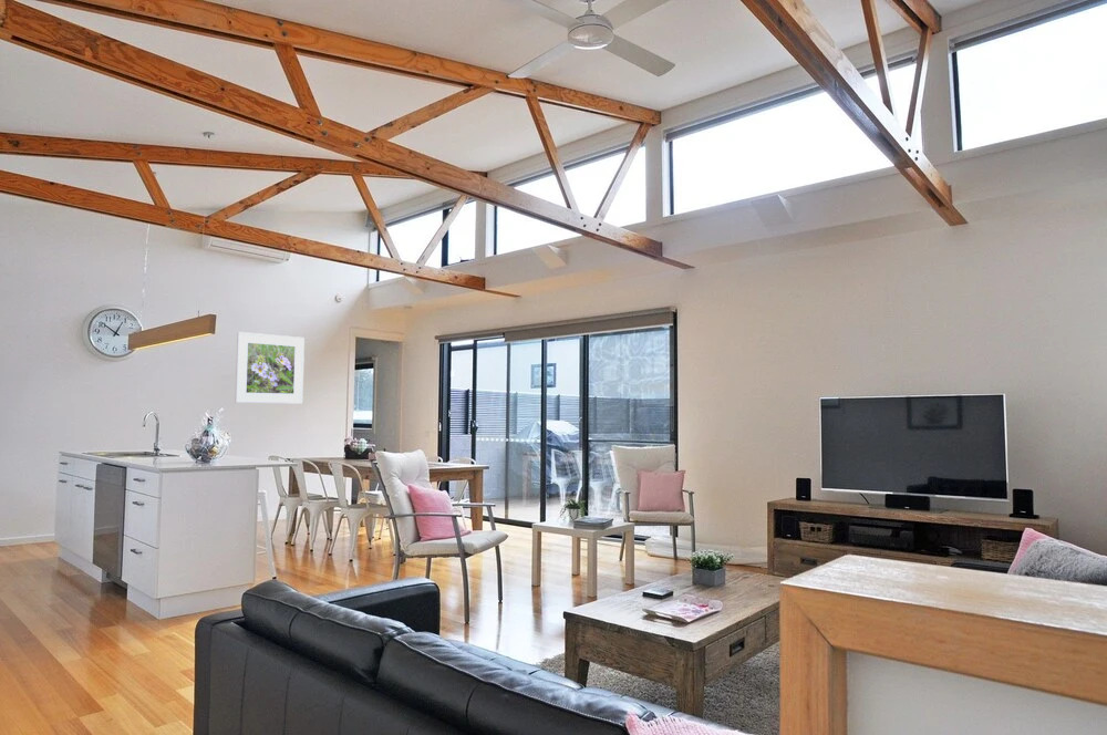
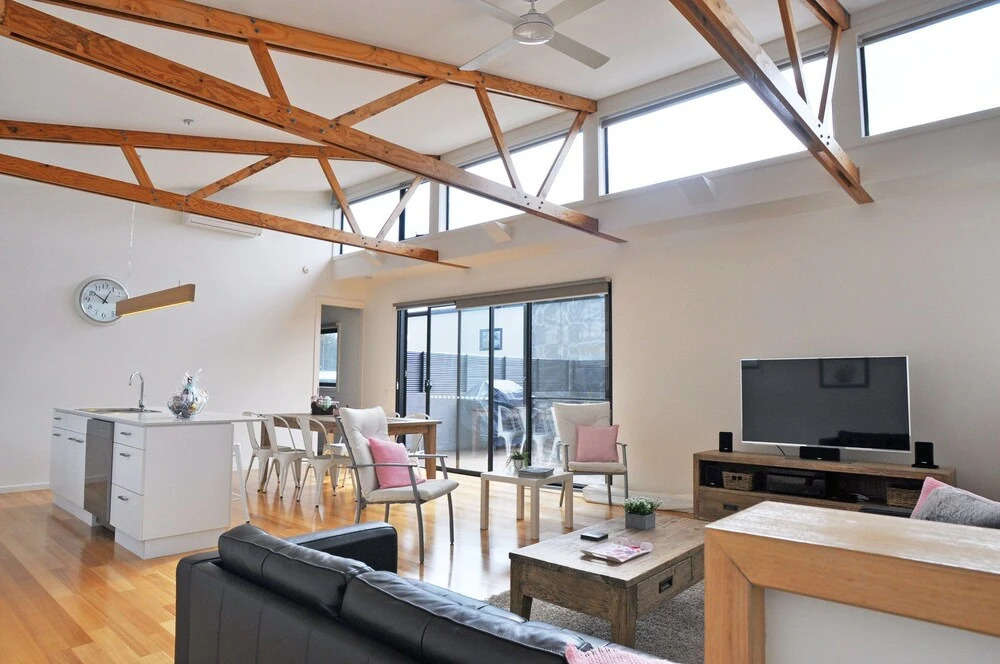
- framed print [235,331,306,404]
